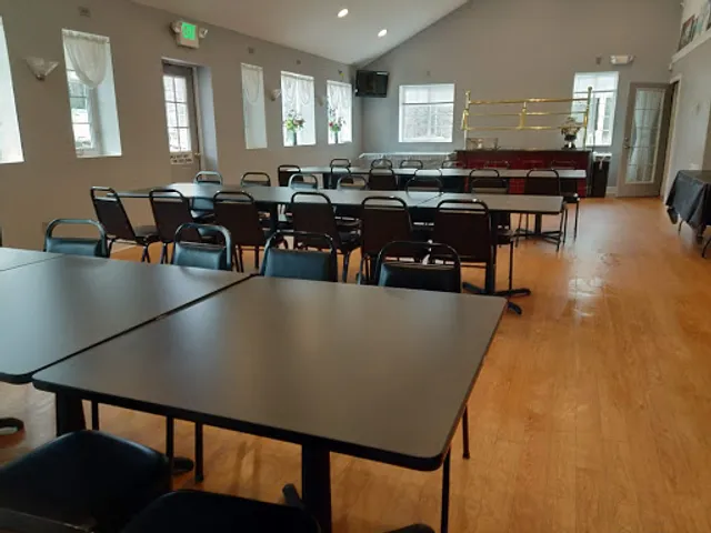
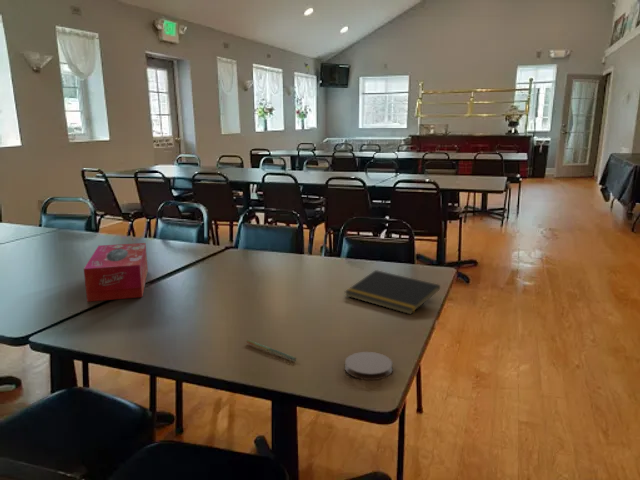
+ notepad [344,269,441,316]
+ tissue box [83,242,149,303]
+ pen [246,339,297,362]
+ coaster [344,351,393,381]
